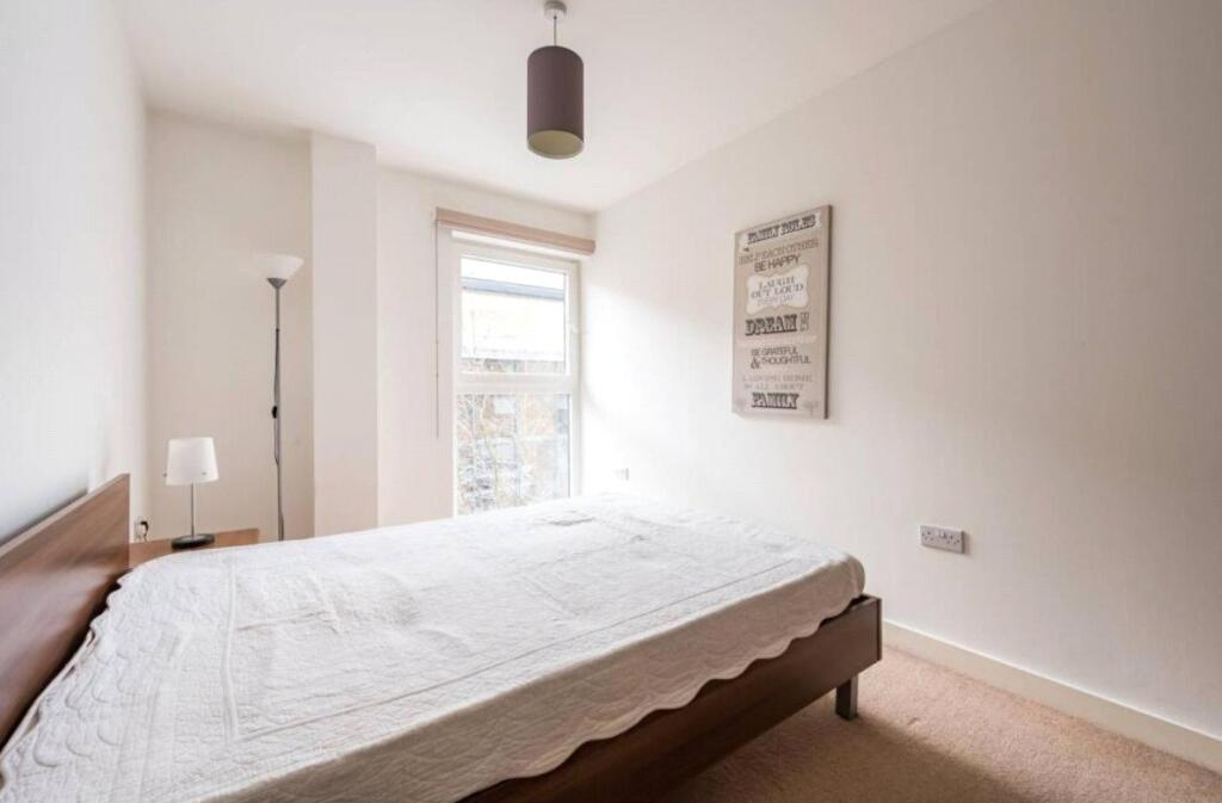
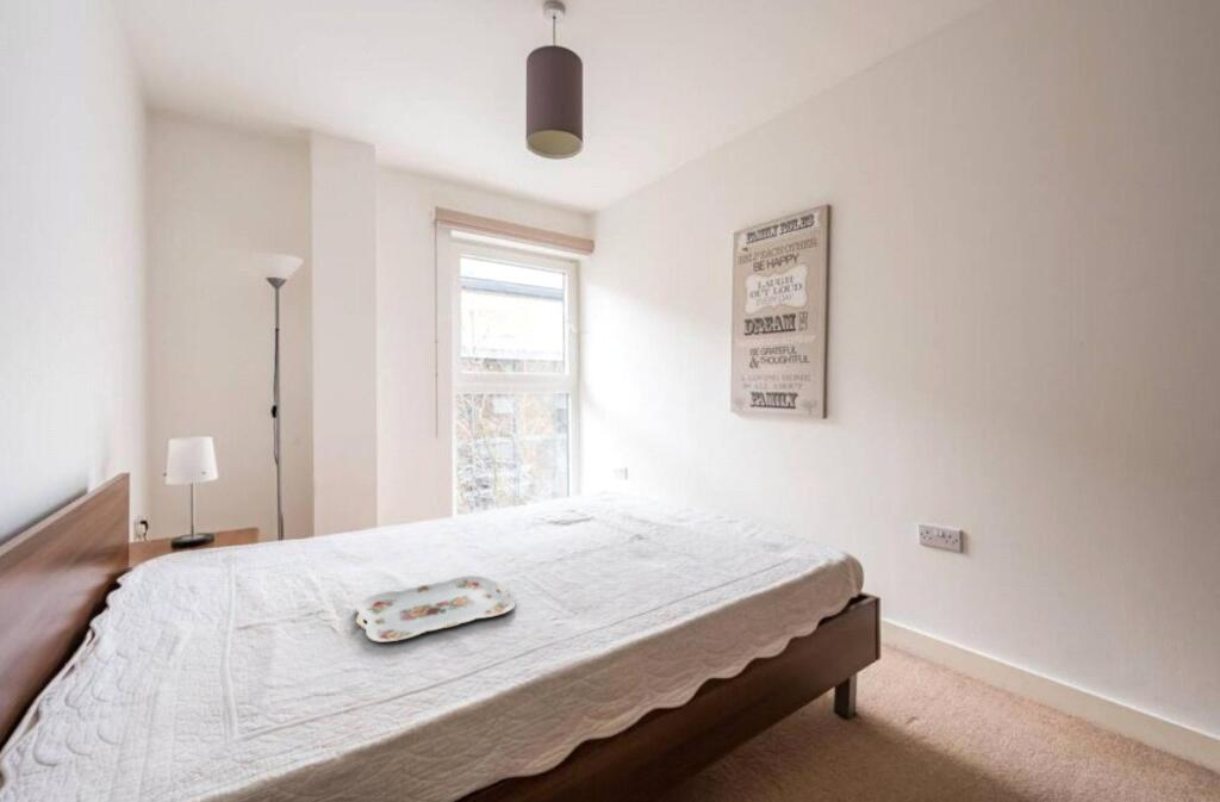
+ serving tray [355,574,516,644]
